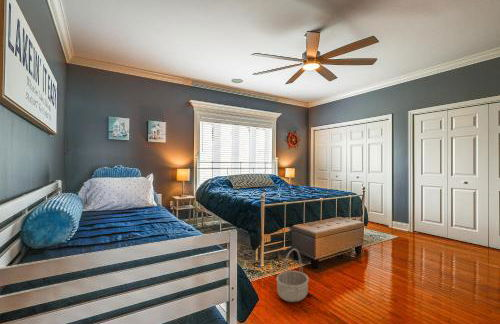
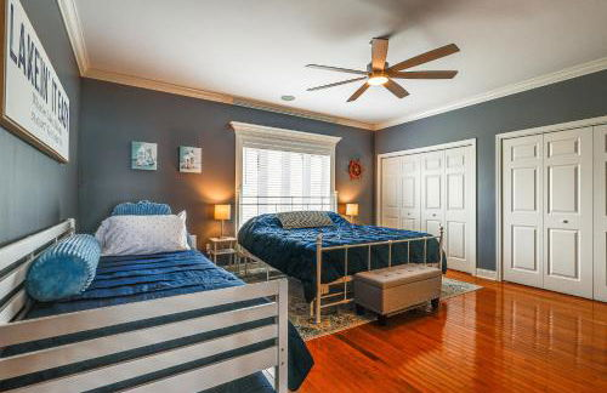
- basket [275,248,310,303]
